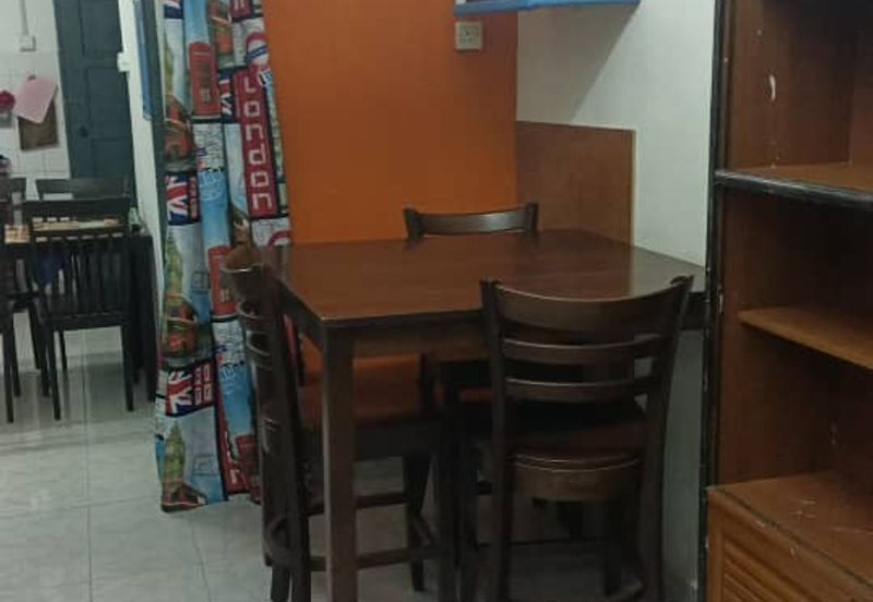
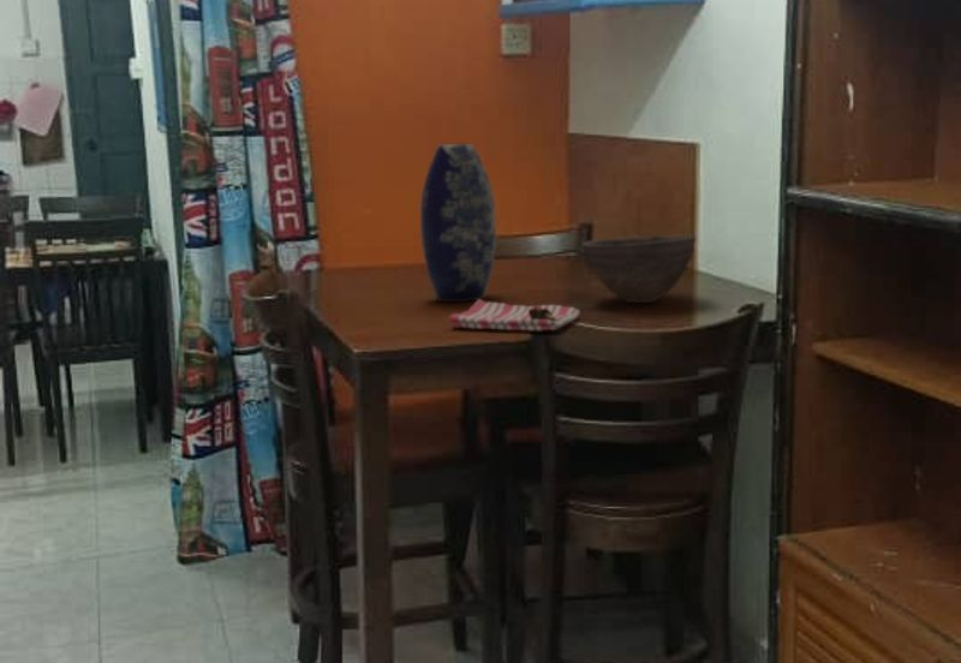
+ vase [419,143,497,303]
+ dish towel [448,299,581,331]
+ bowl [580,234,697,304]
